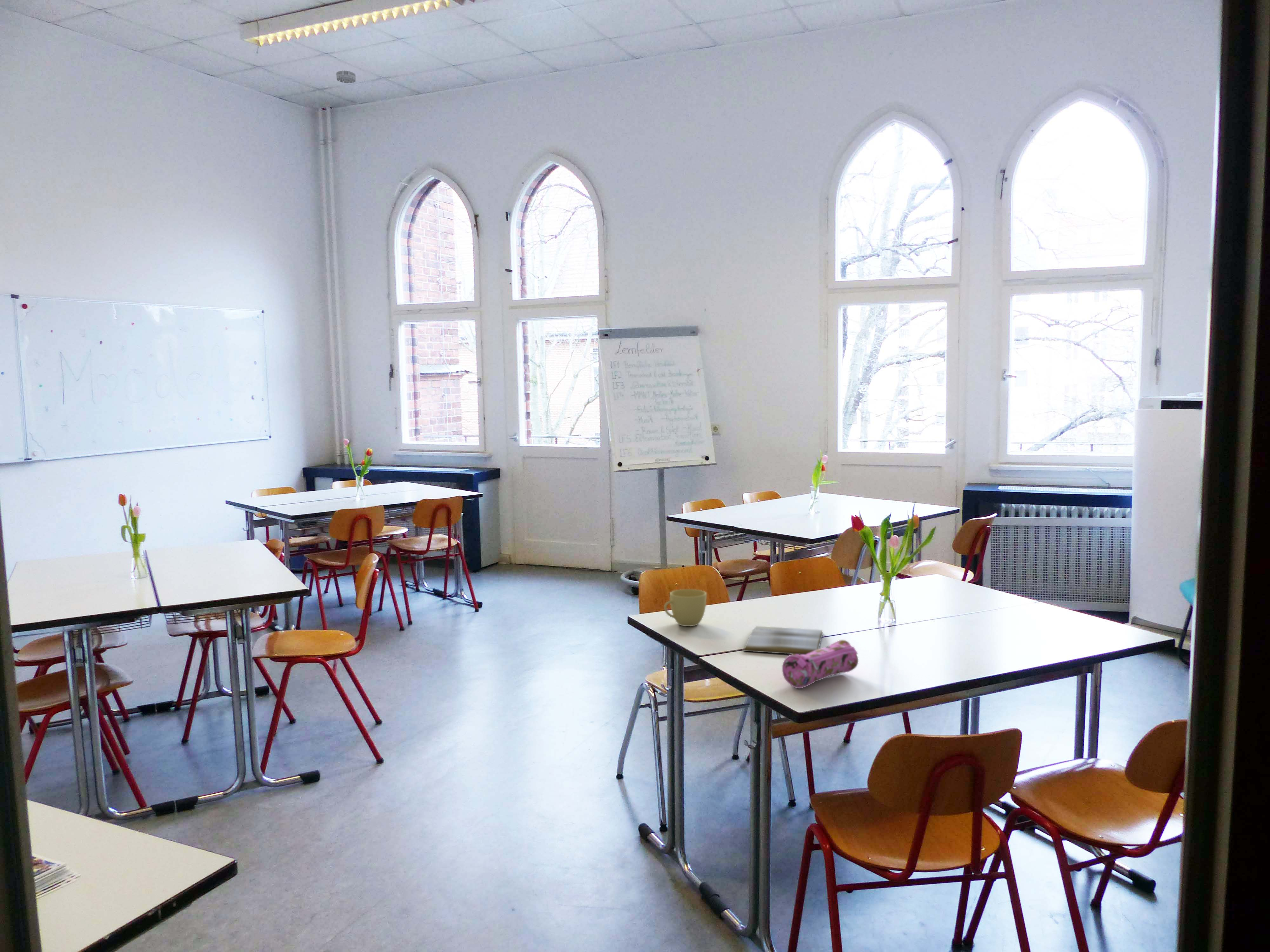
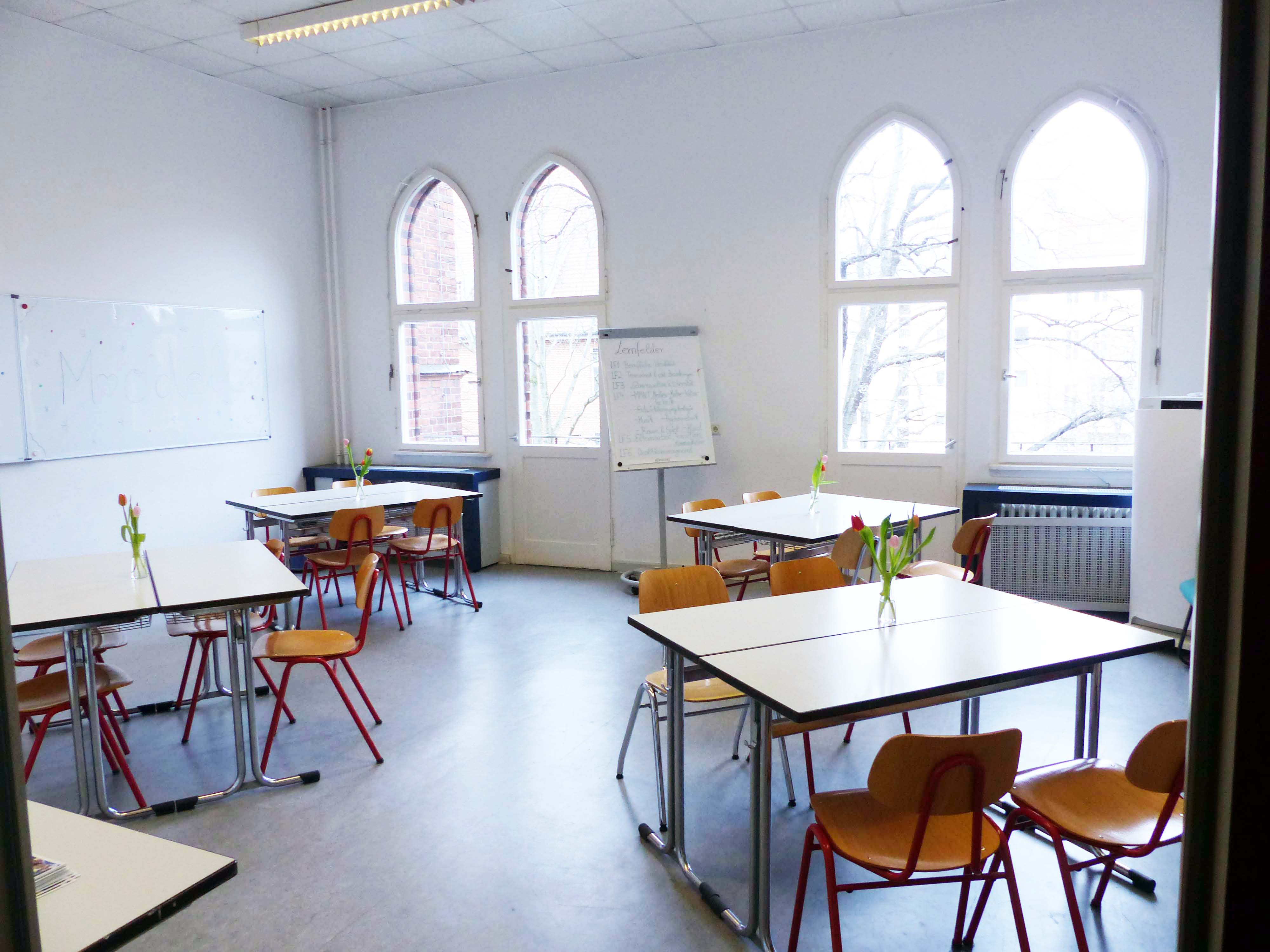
- pencil case [782,640,859,689]
- book [743,626,824,655]
- smoke detector [336,70,356,83]
- cup [664,589,707,627]
